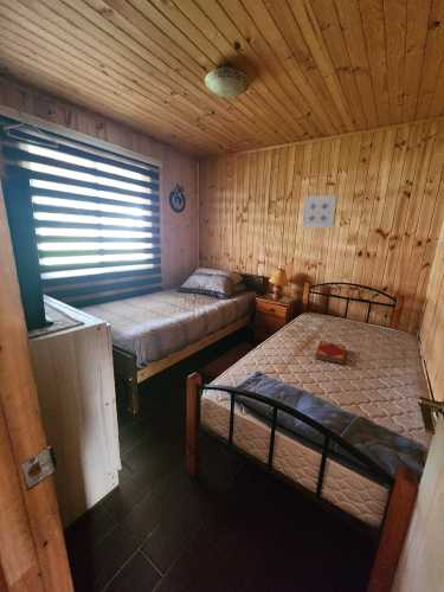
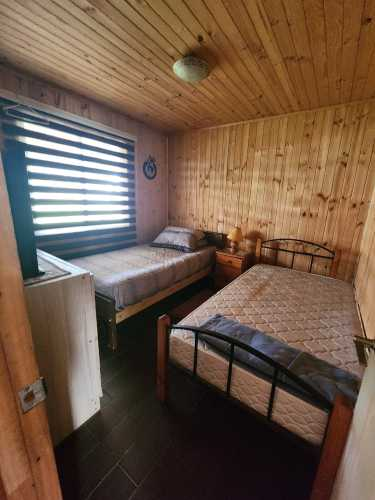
- hardback book [315,340,347,366]
- wall art [301,193,339,230]
